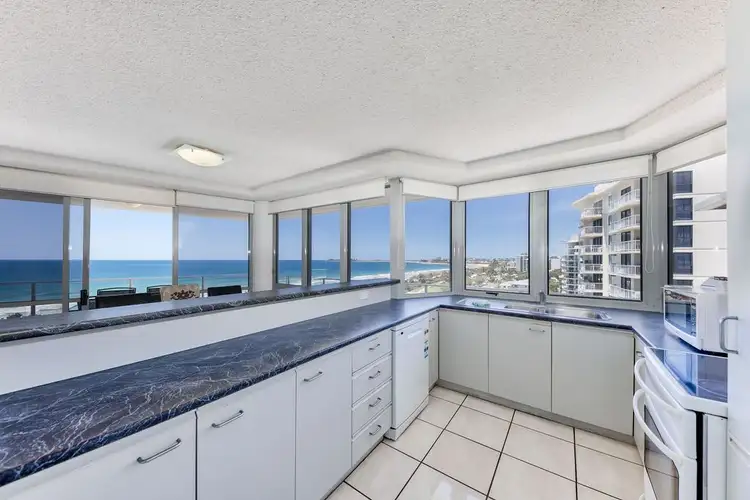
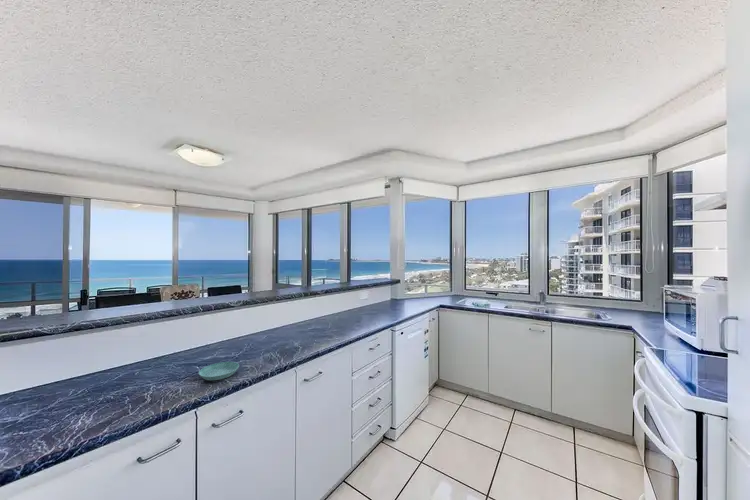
+ saucer [198,361,240,382]
